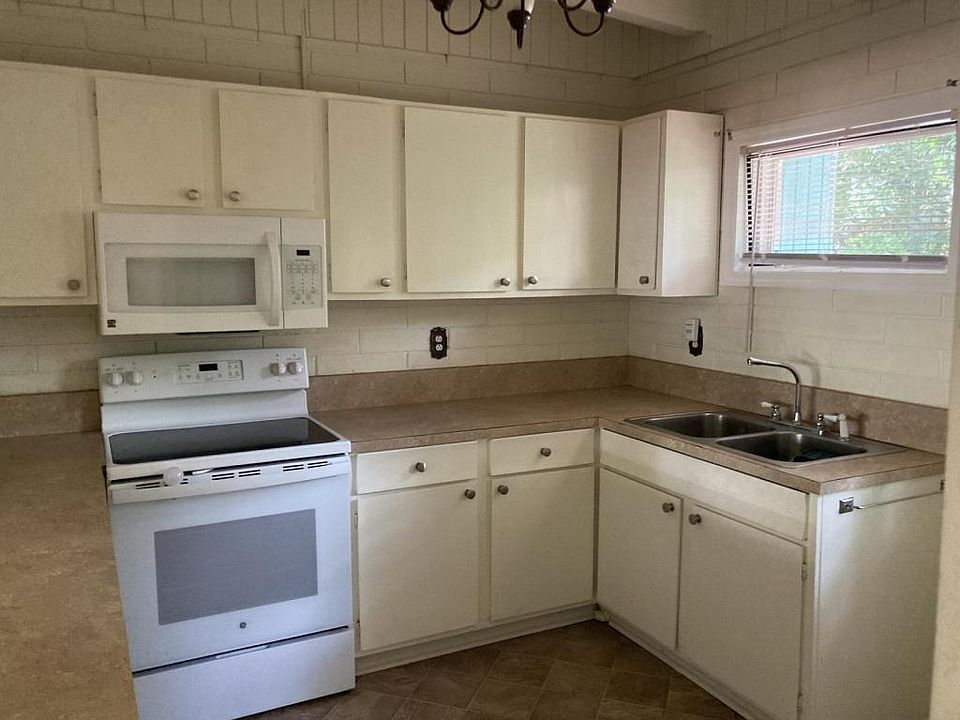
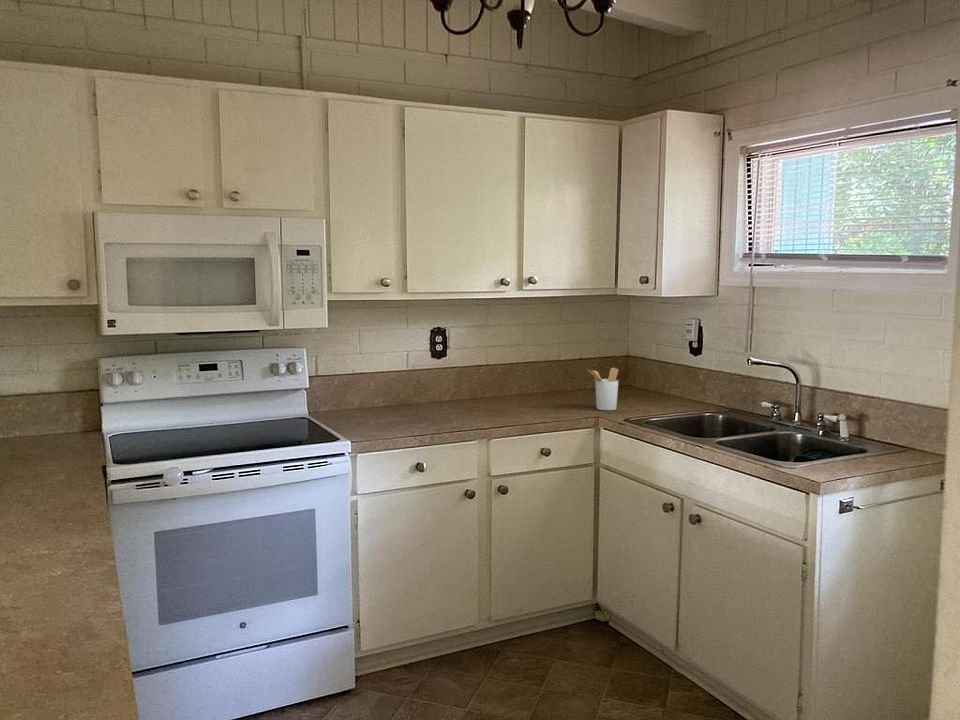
+ utensil holder [587,367,619,411]
